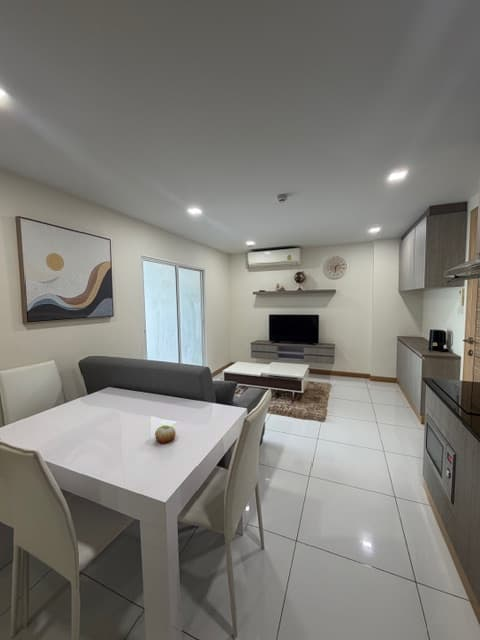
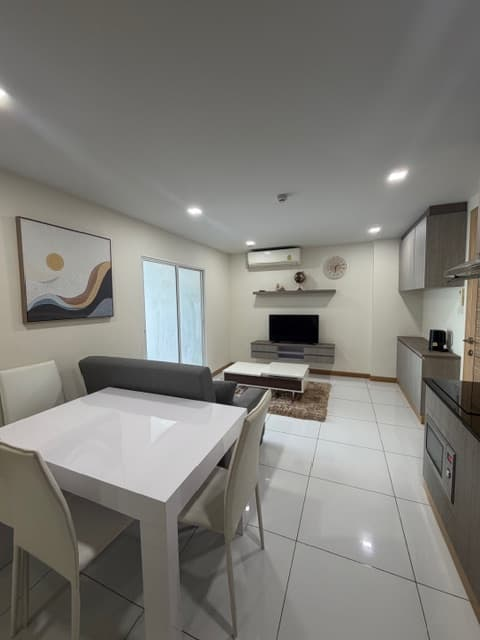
- fruit [154,424,177,444]
